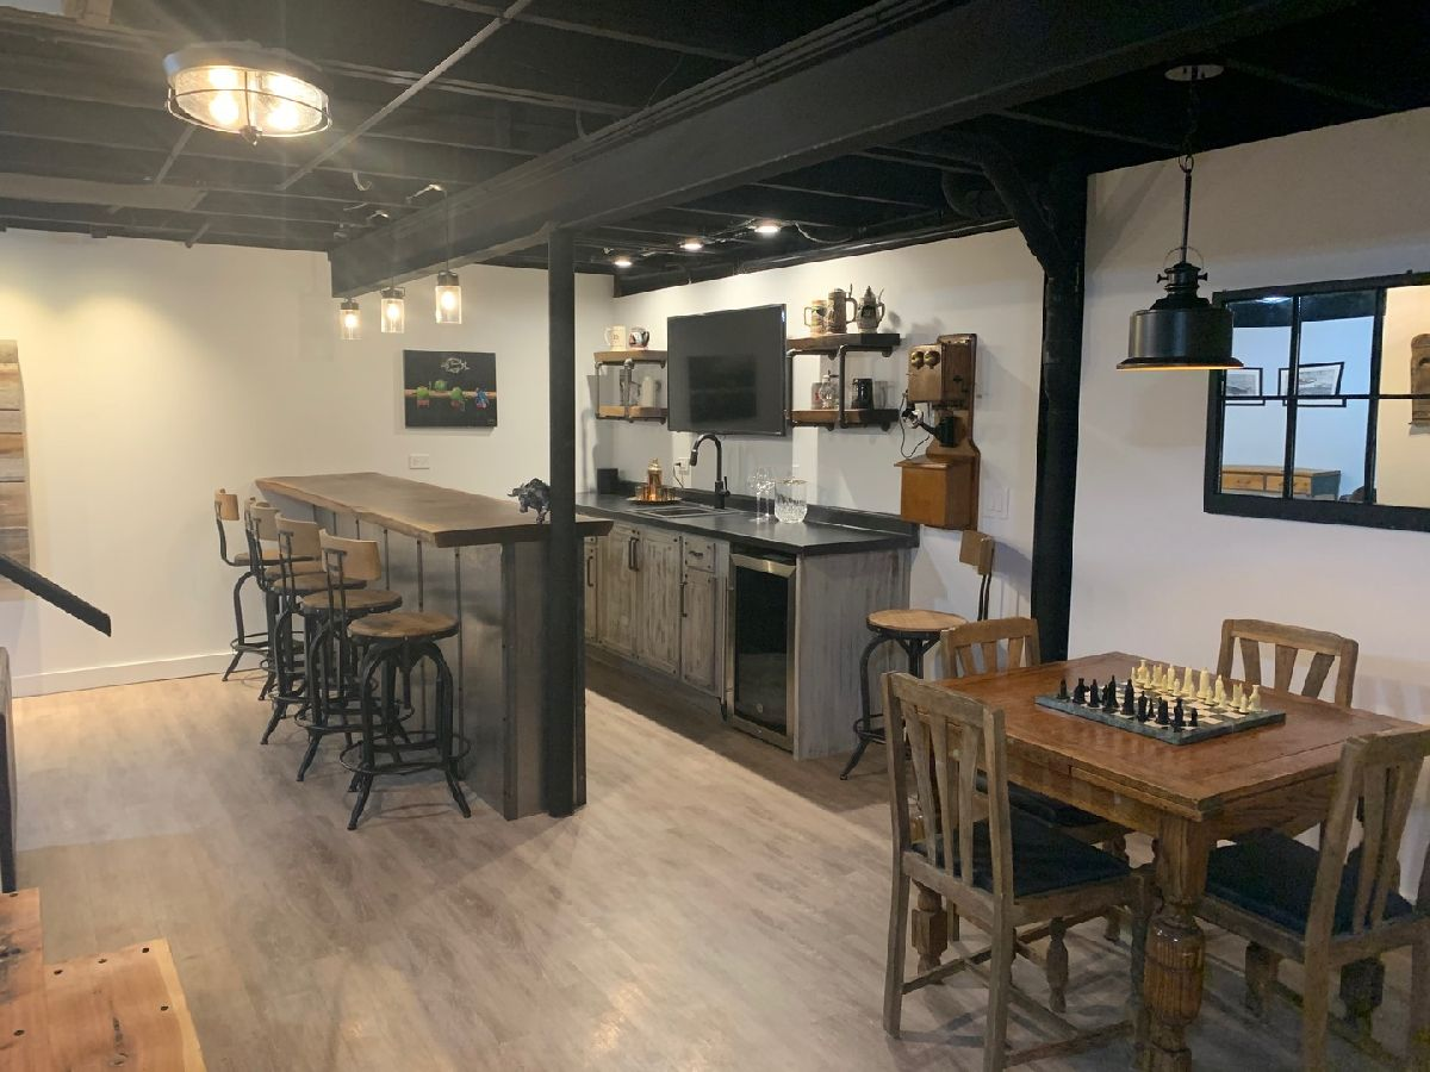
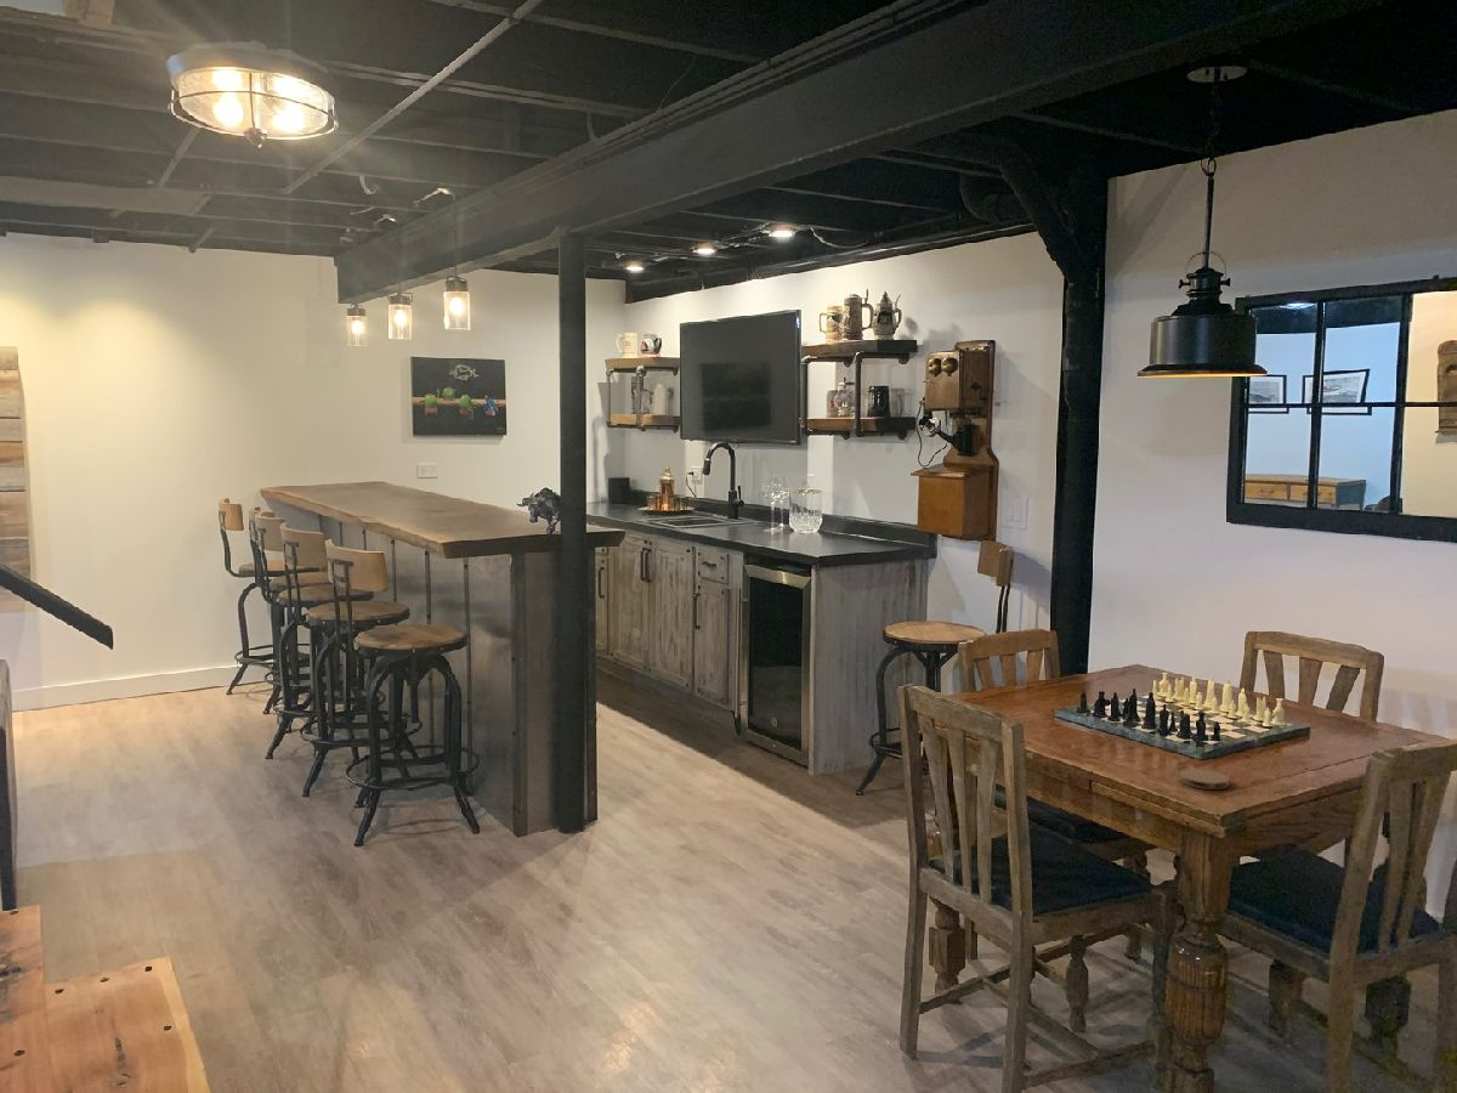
+ coaster [1178,768,1230,791]
